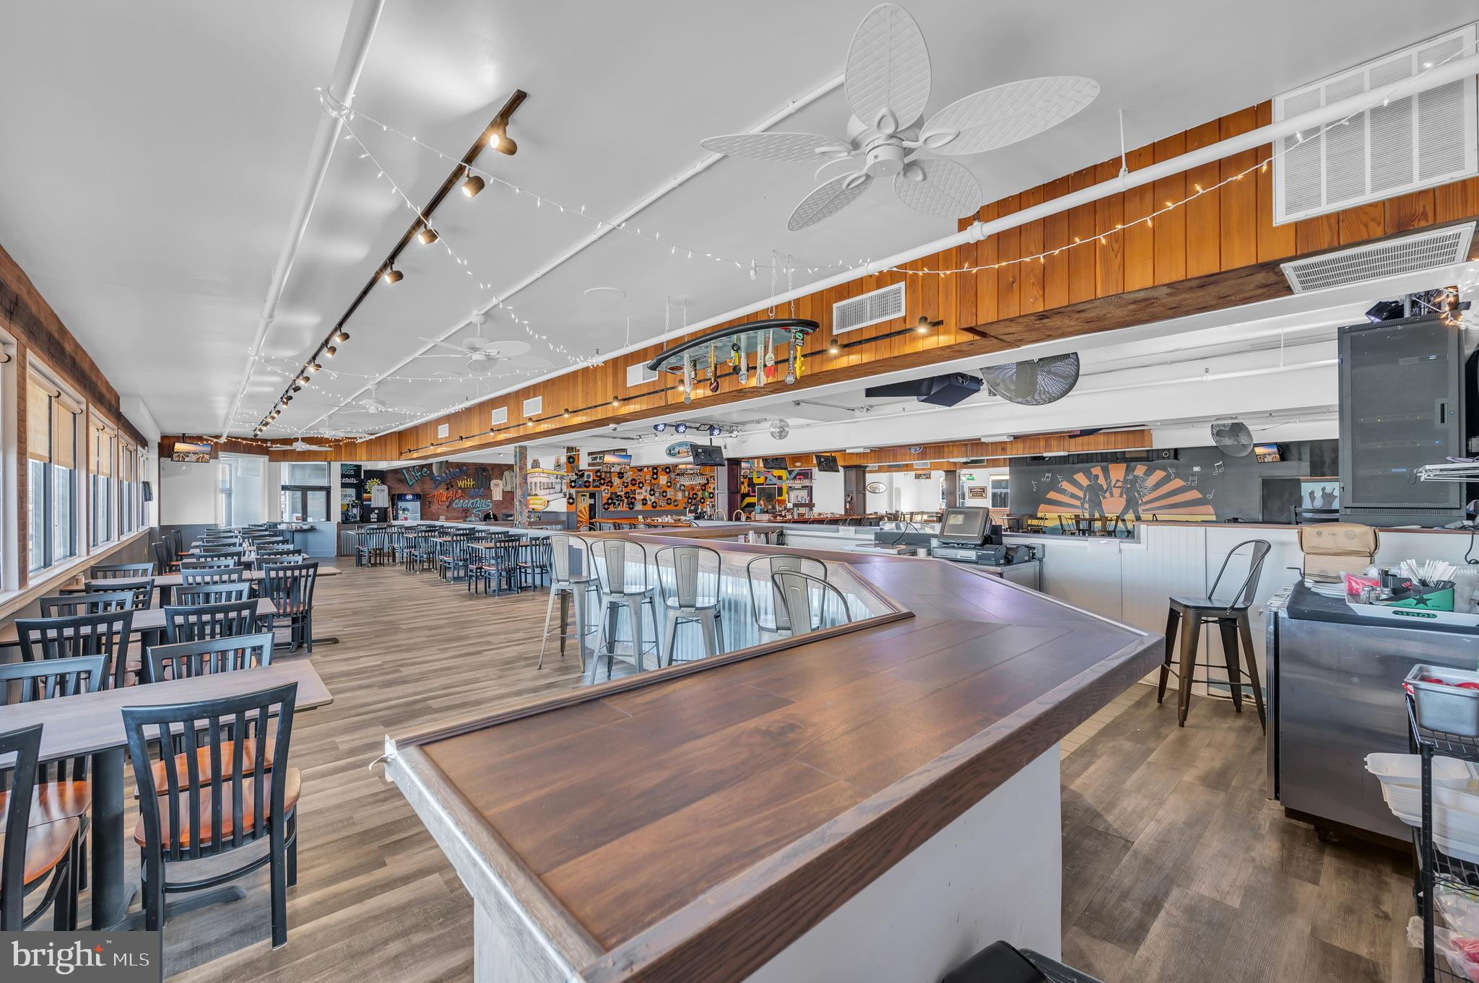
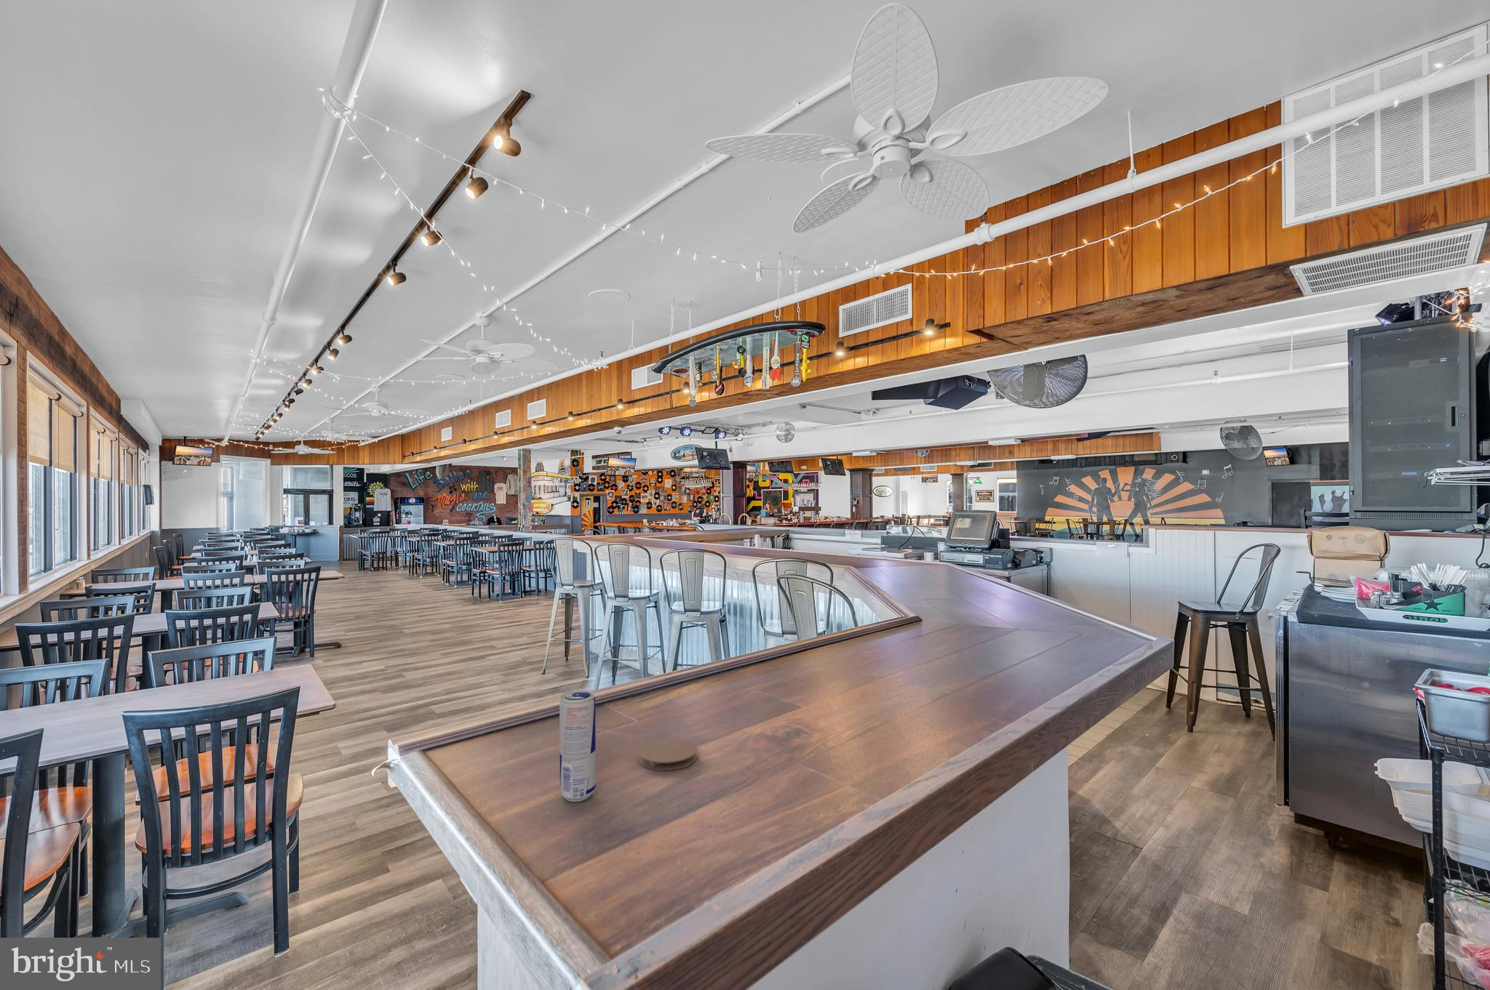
+ coaster [638,738,697,771]
+ beverage can [559,689,597,802]
